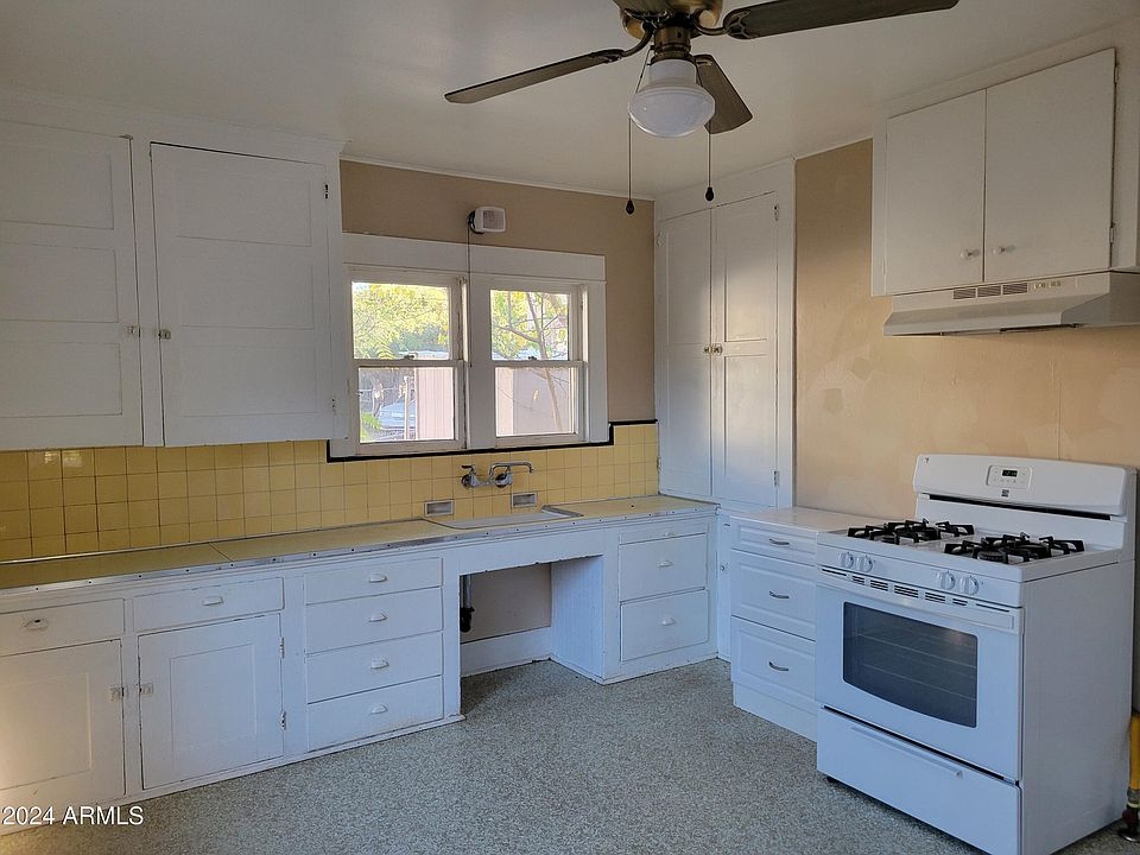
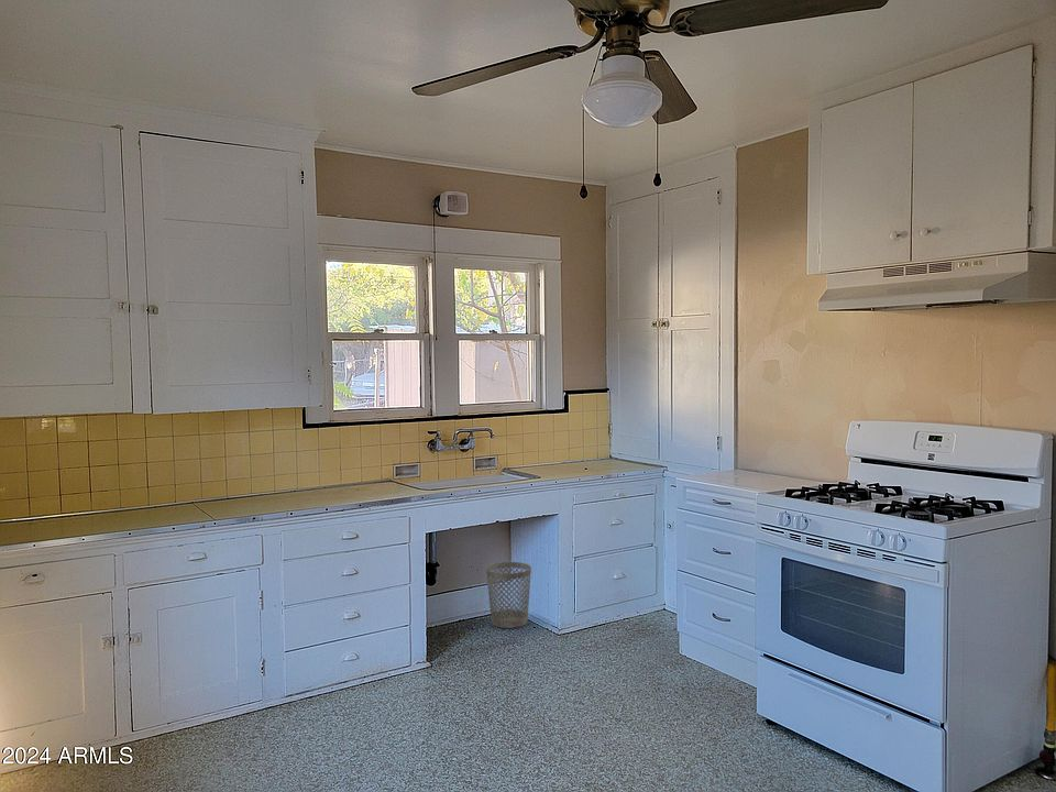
+ wastebasket [485,561,532,629]
